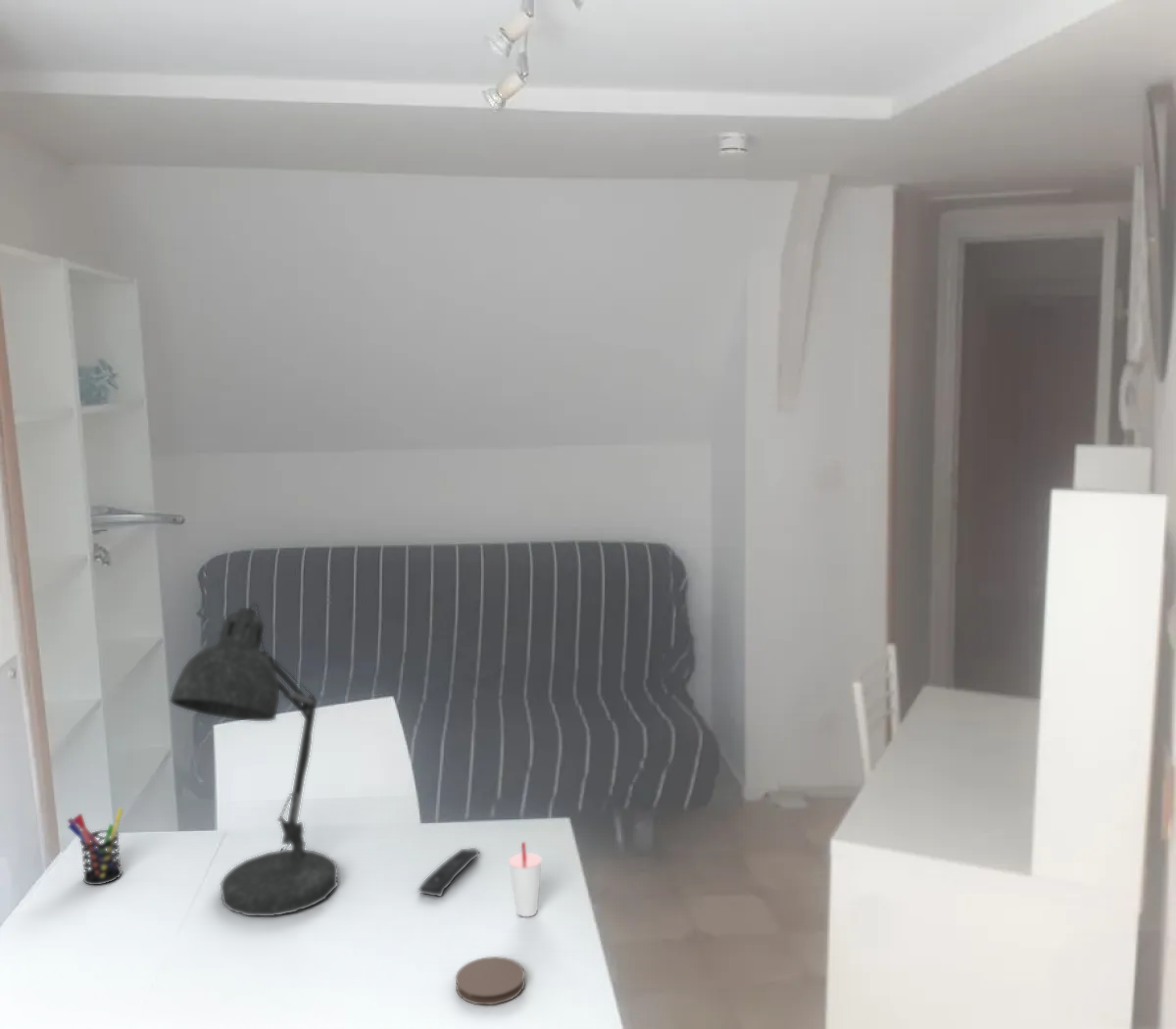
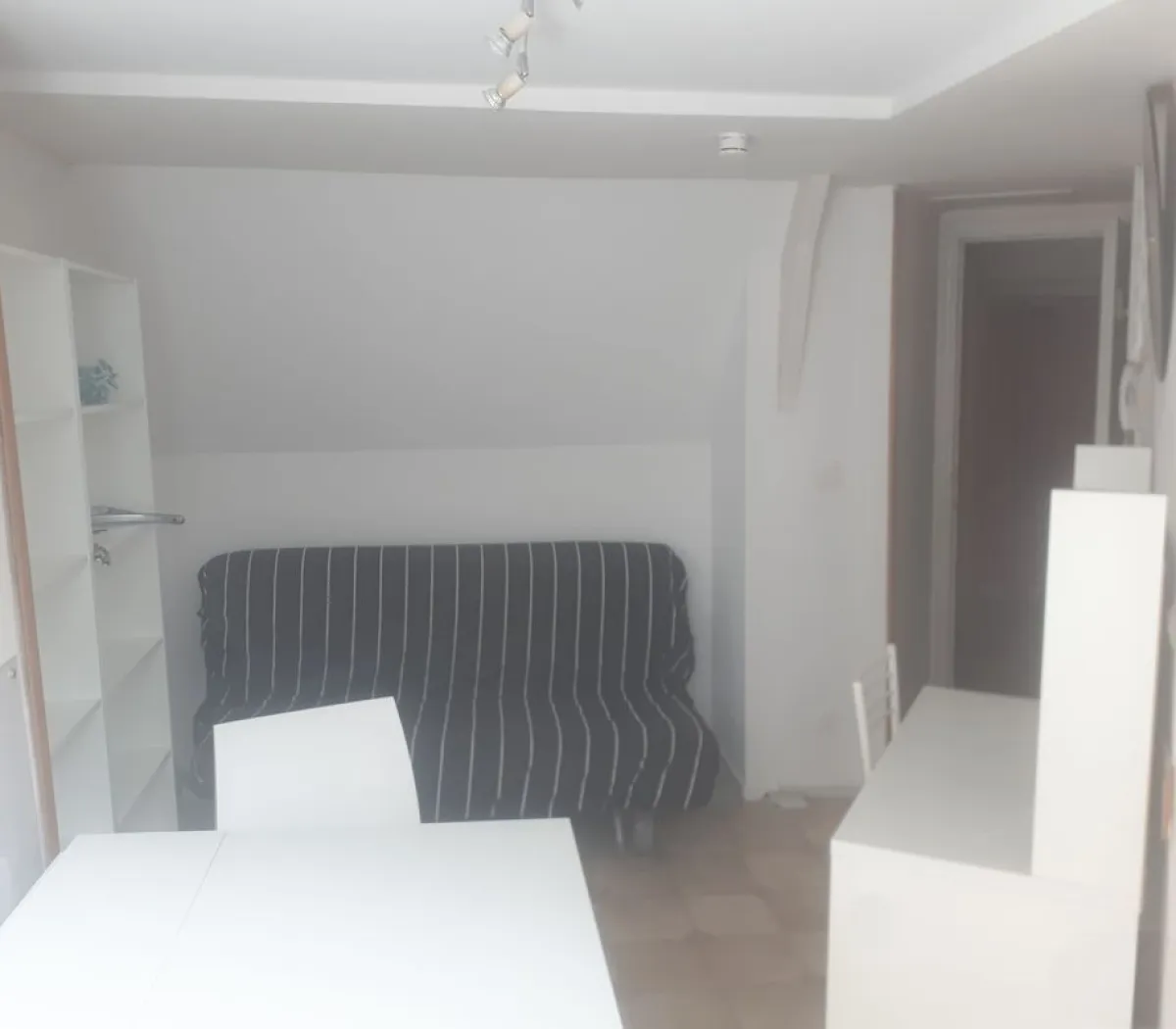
- pen holder [67,808,124,886]
- remote control [417,847,481,898]
- coaster [455,956,526,1006]
- desk lamp [170,602,338,917]
- cup [508,841,543,917]
